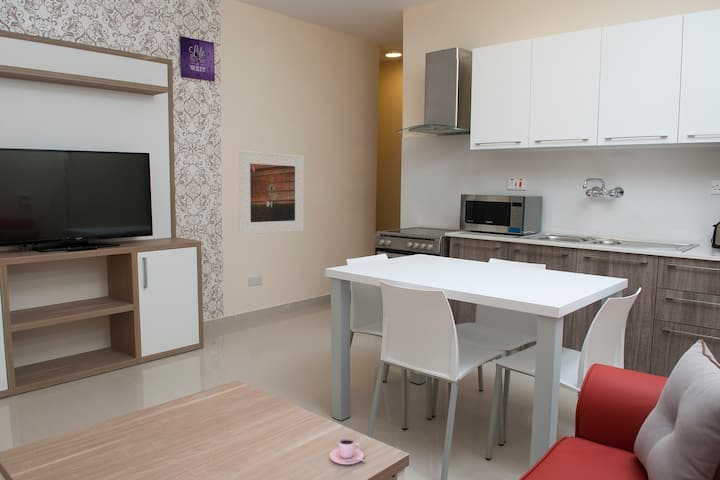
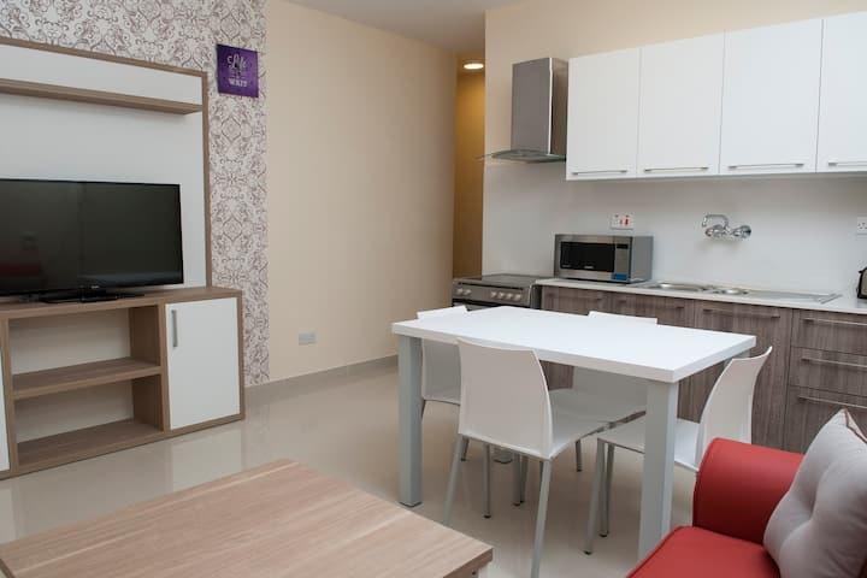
- teacup [329,437,367,465]
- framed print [238,150,305,236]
